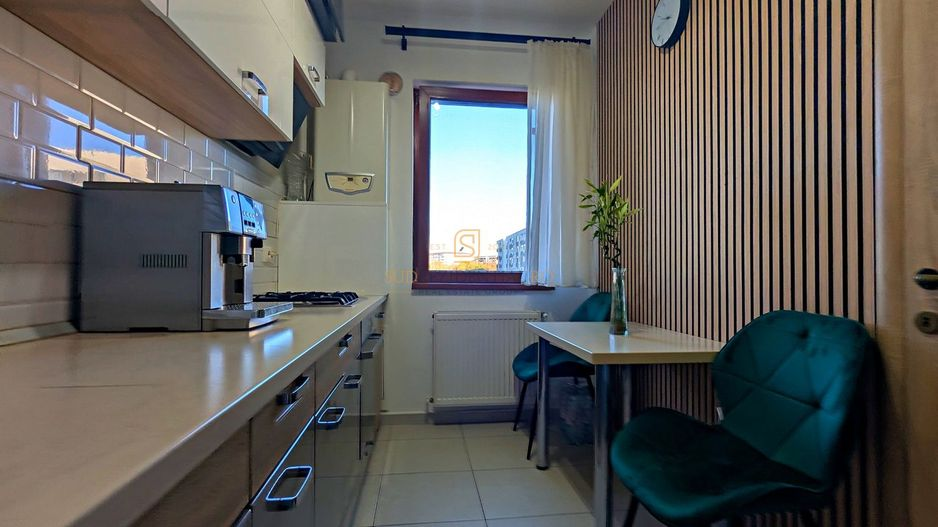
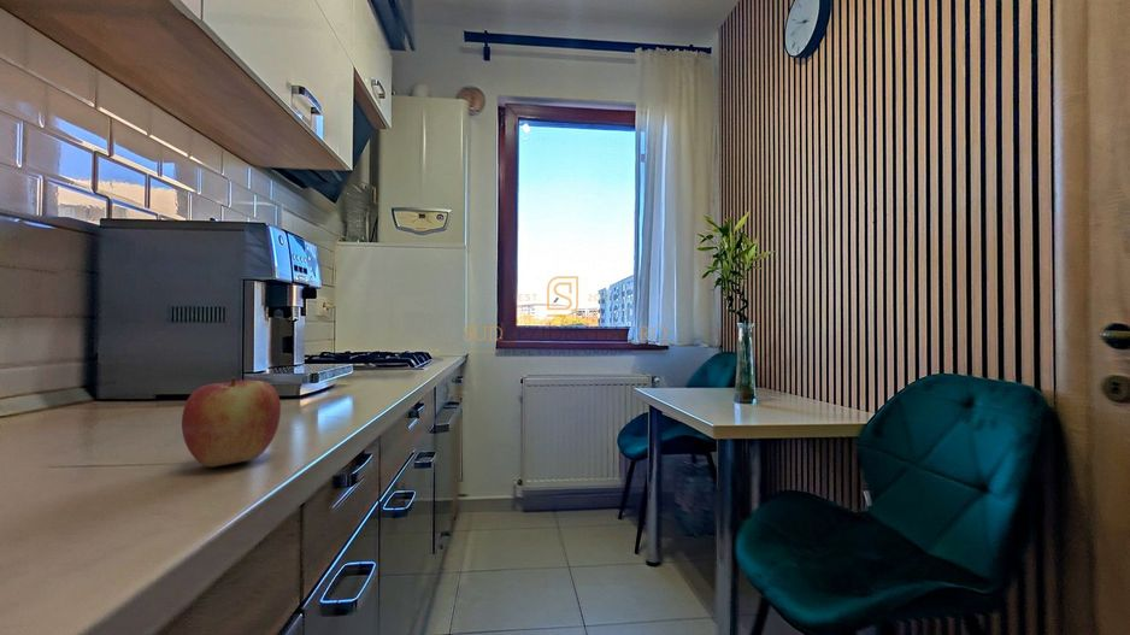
+ apple [181,376,282,469]
